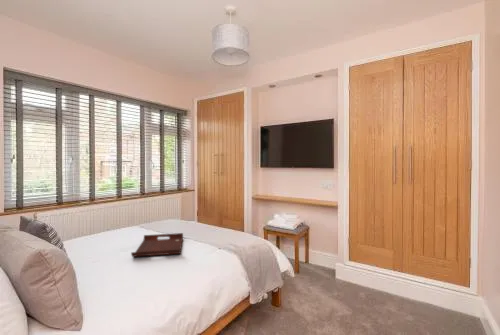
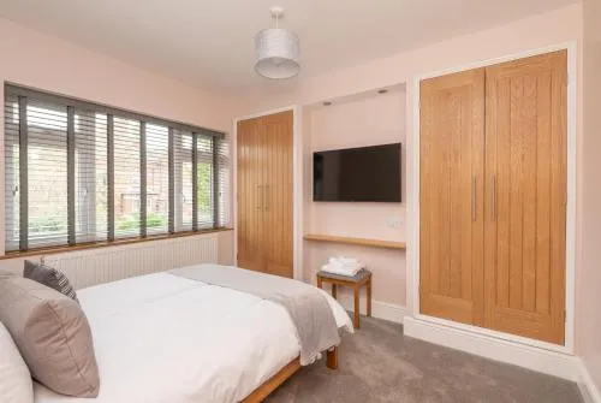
- serving tray [130,232,184,258]
